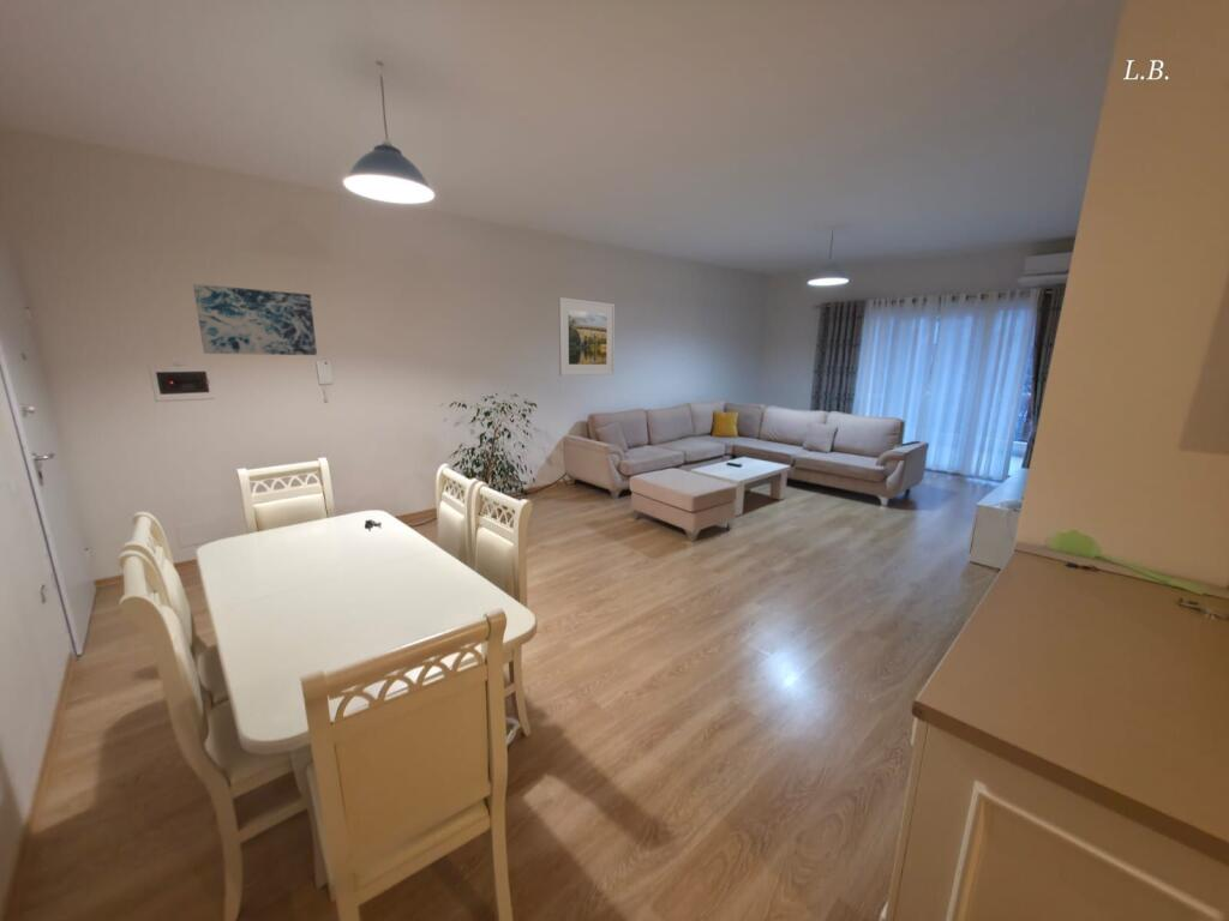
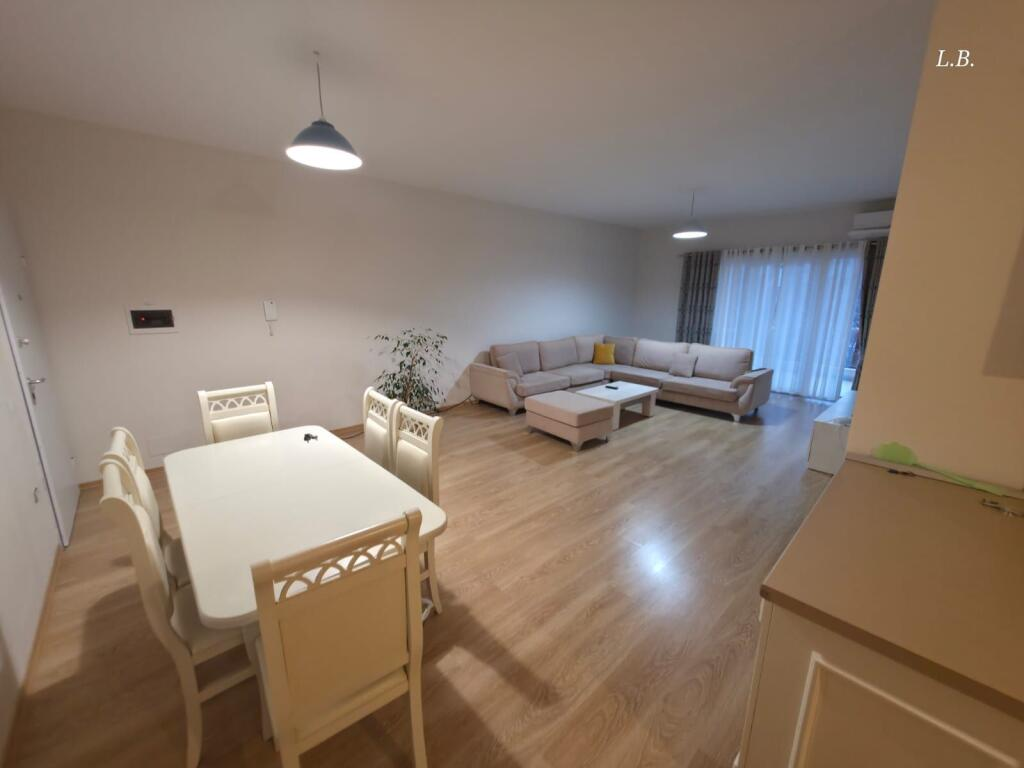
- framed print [557,296,616,377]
- wall art [192,283,318,356]
